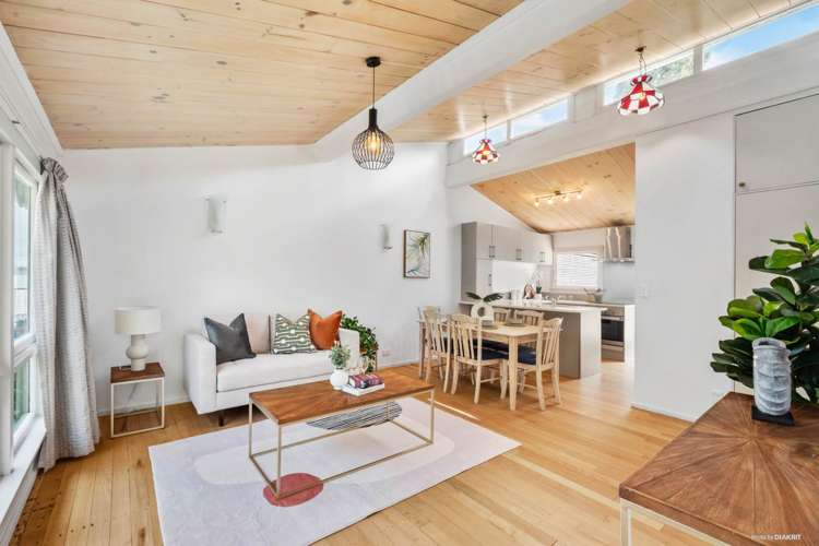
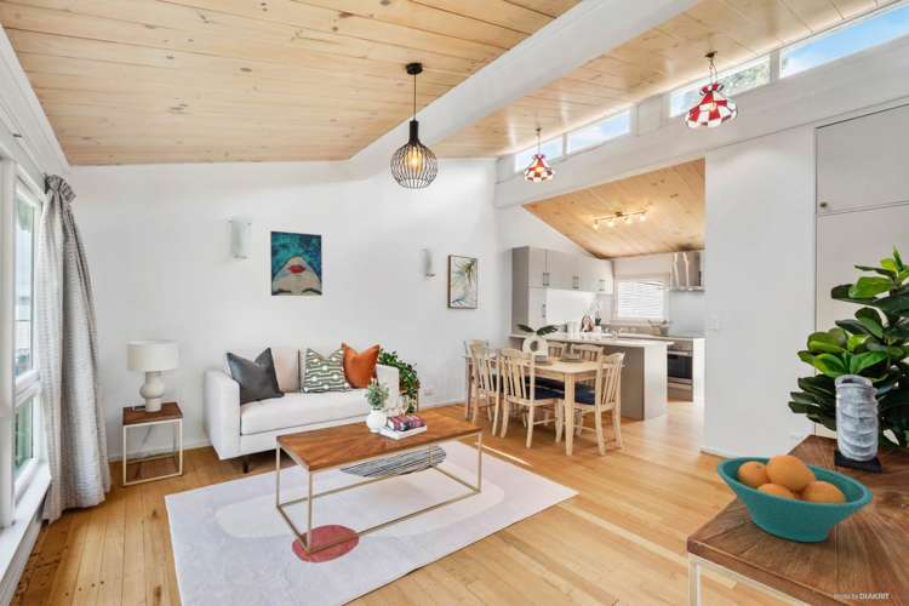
+ wall art [269,230,324,297]
+ fruit bowl [715,453,875,543]
